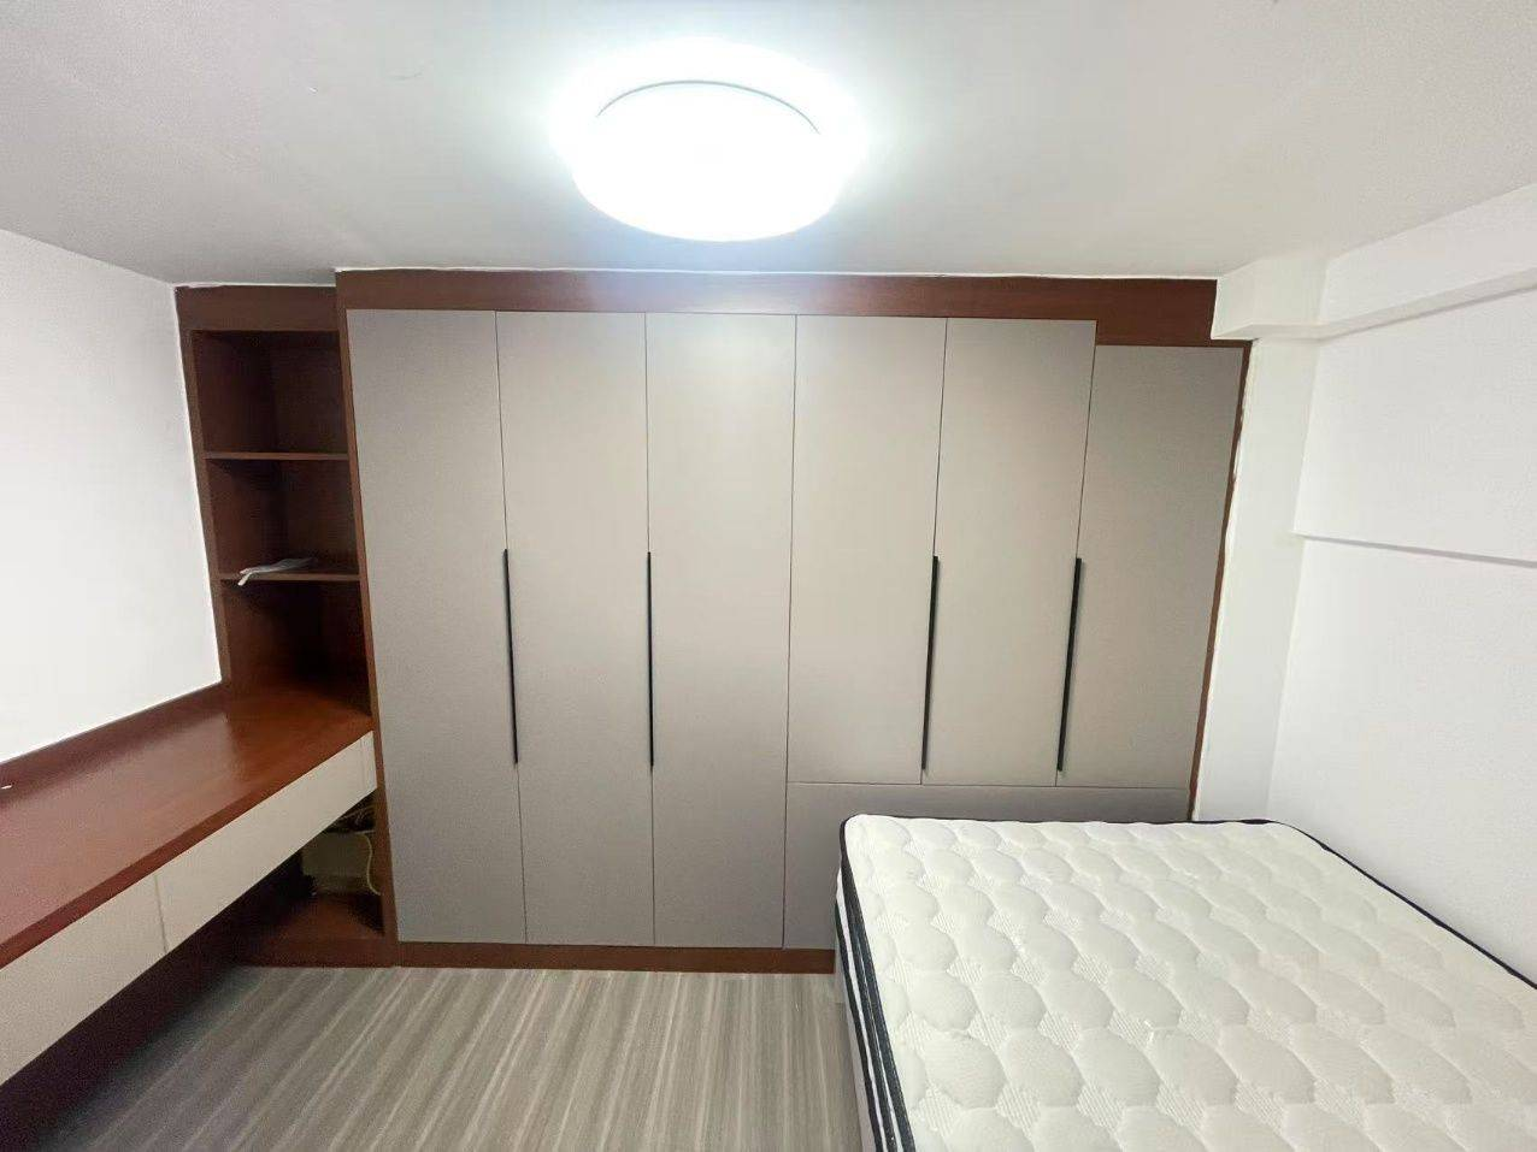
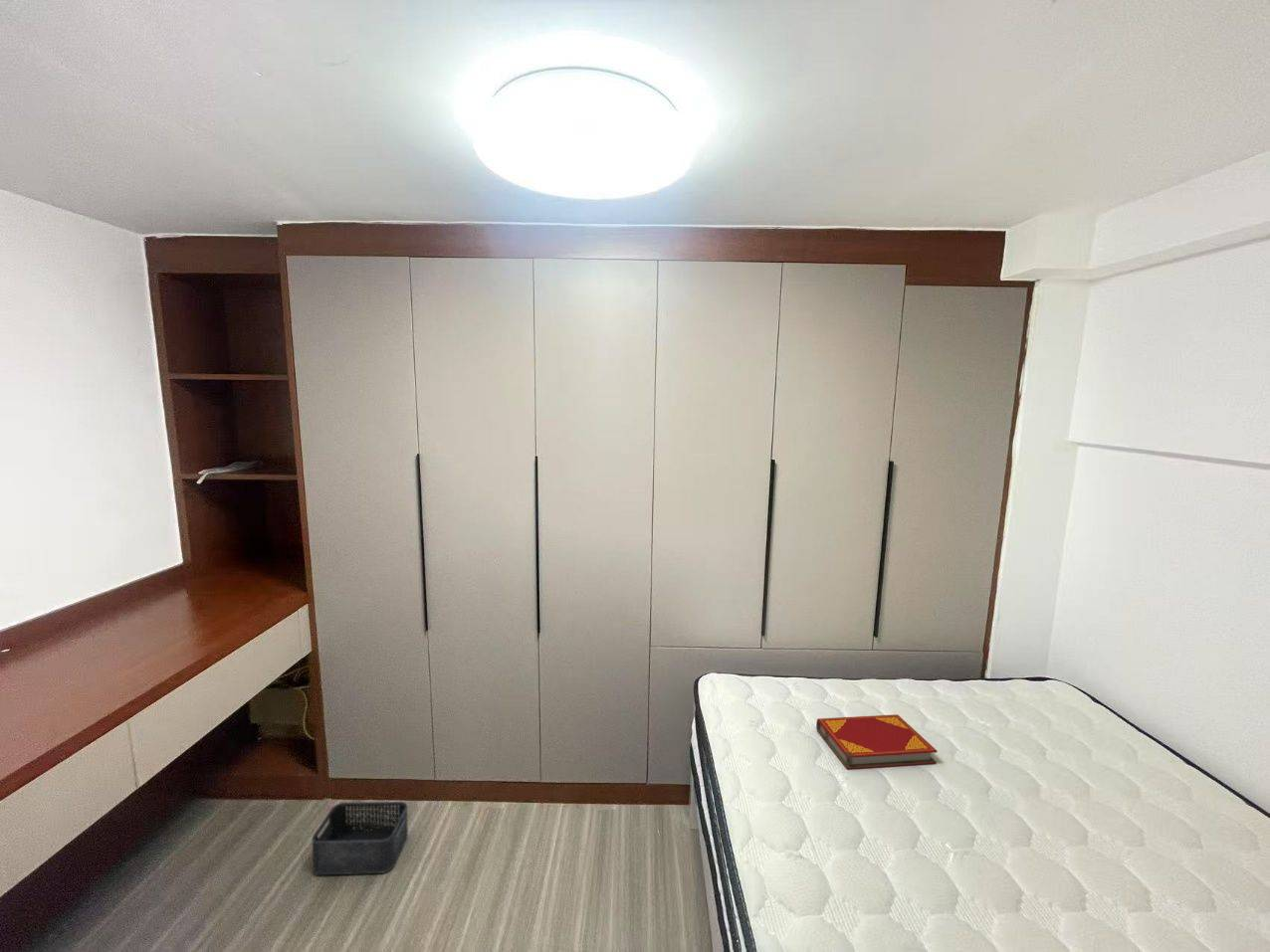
+ hardback book [815,713,939,770]
+ storage bin [311,801,409,875]
